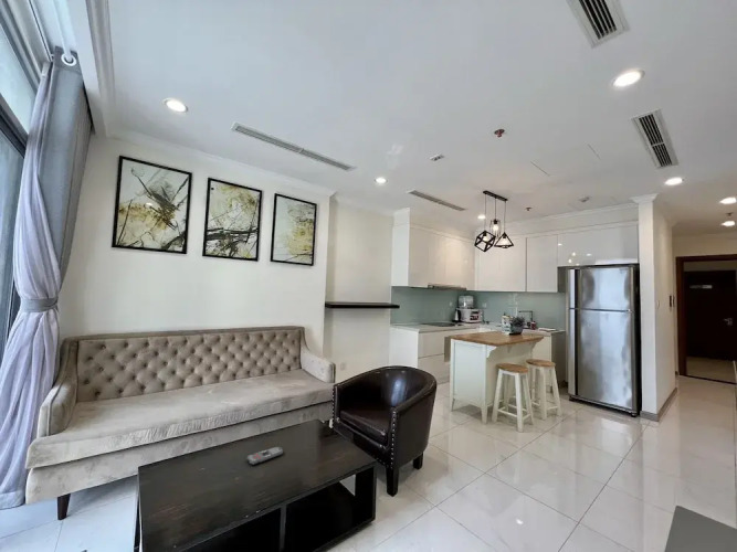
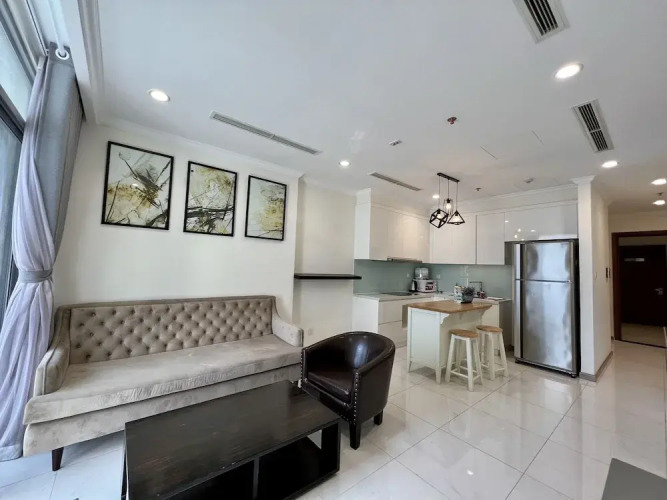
- remote control [246,446,284,466]
